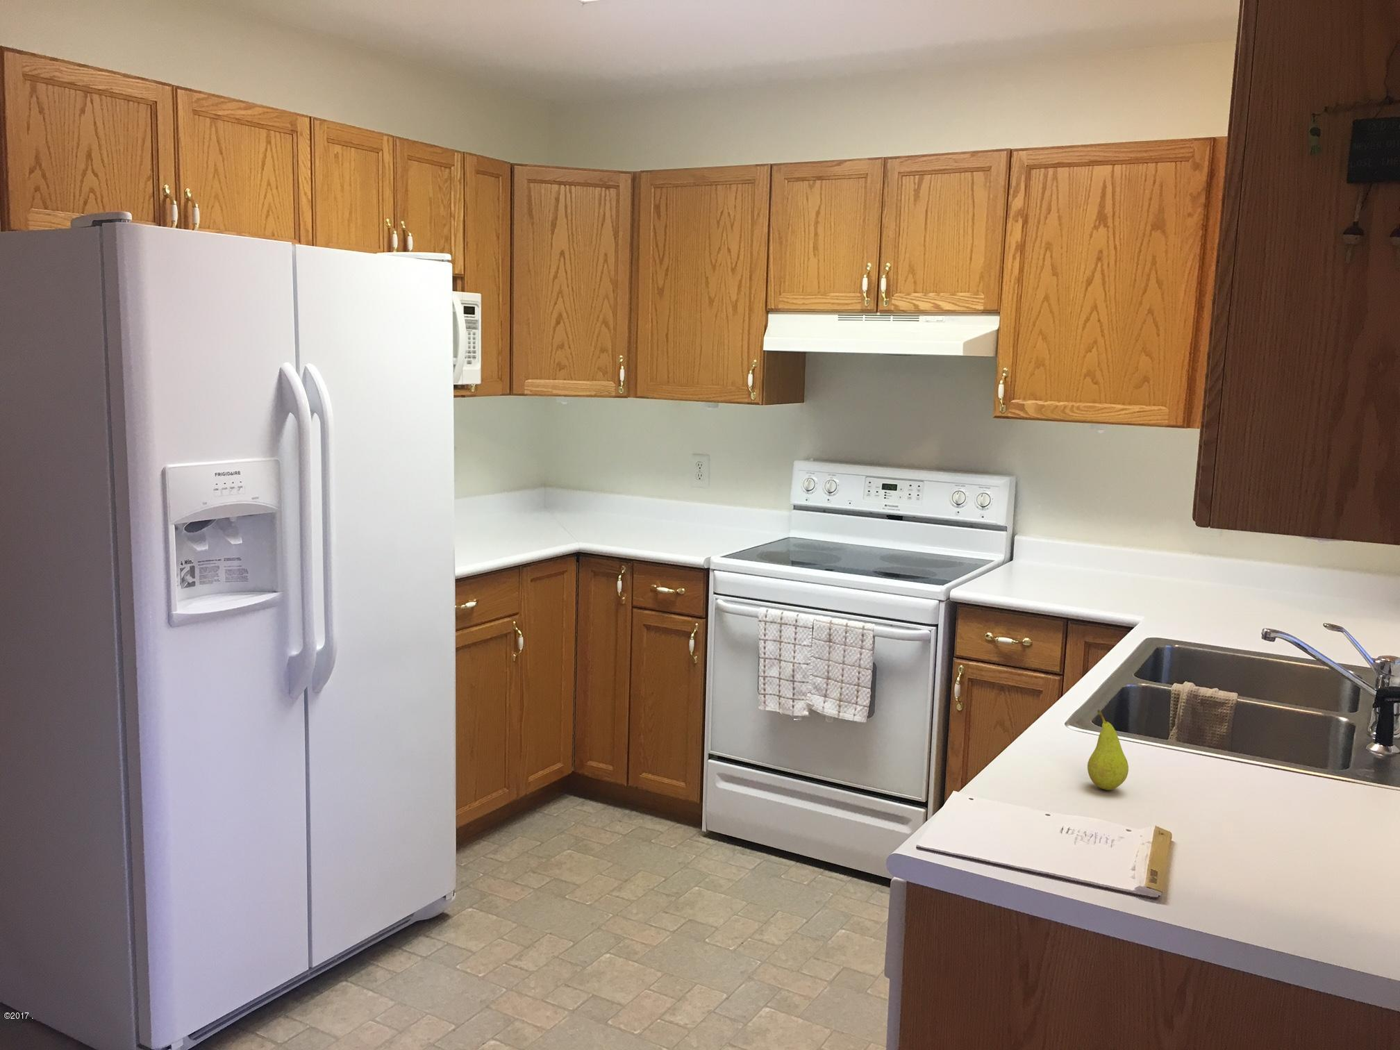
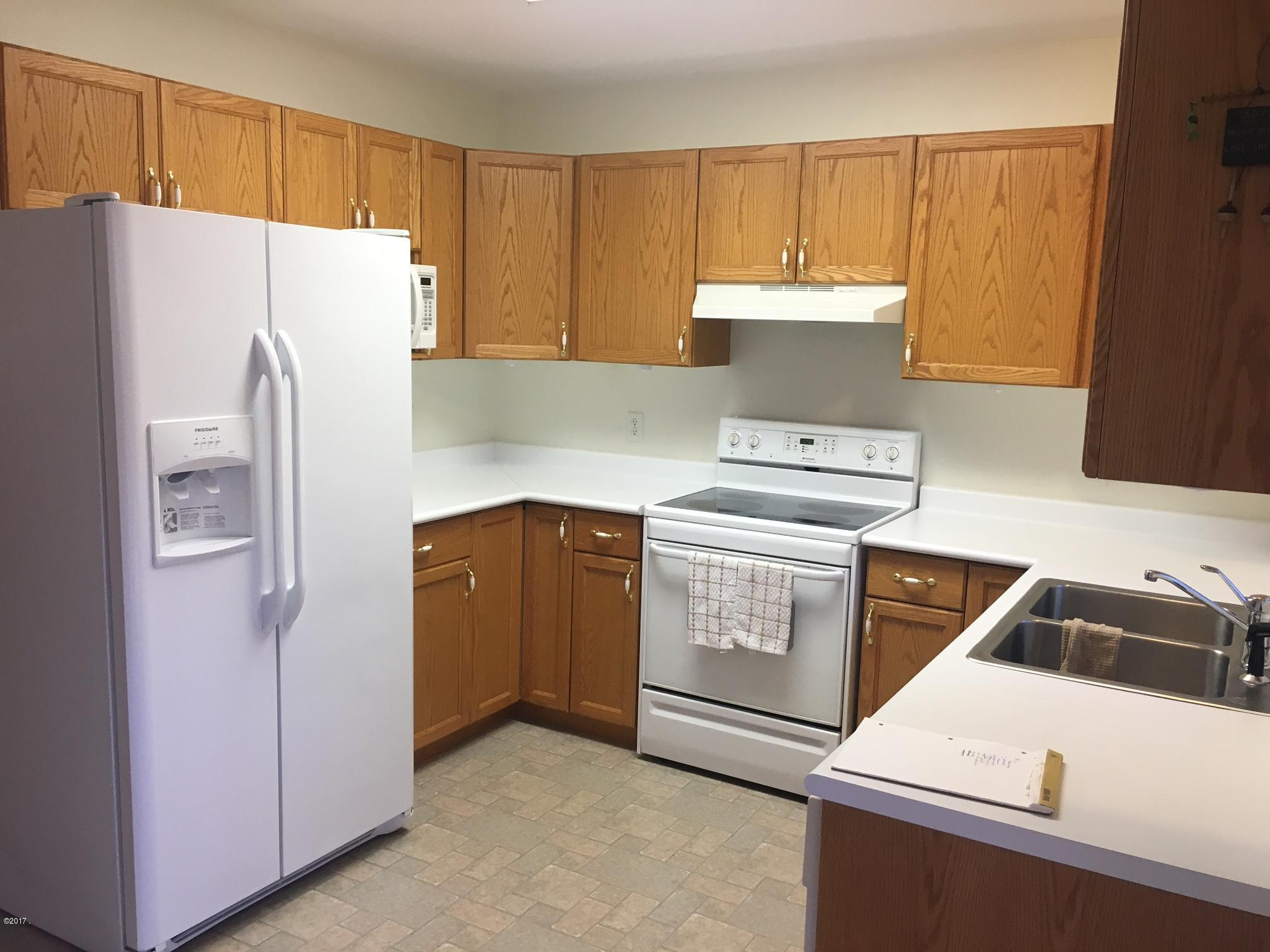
- fruit [1087,709,1129,791]
